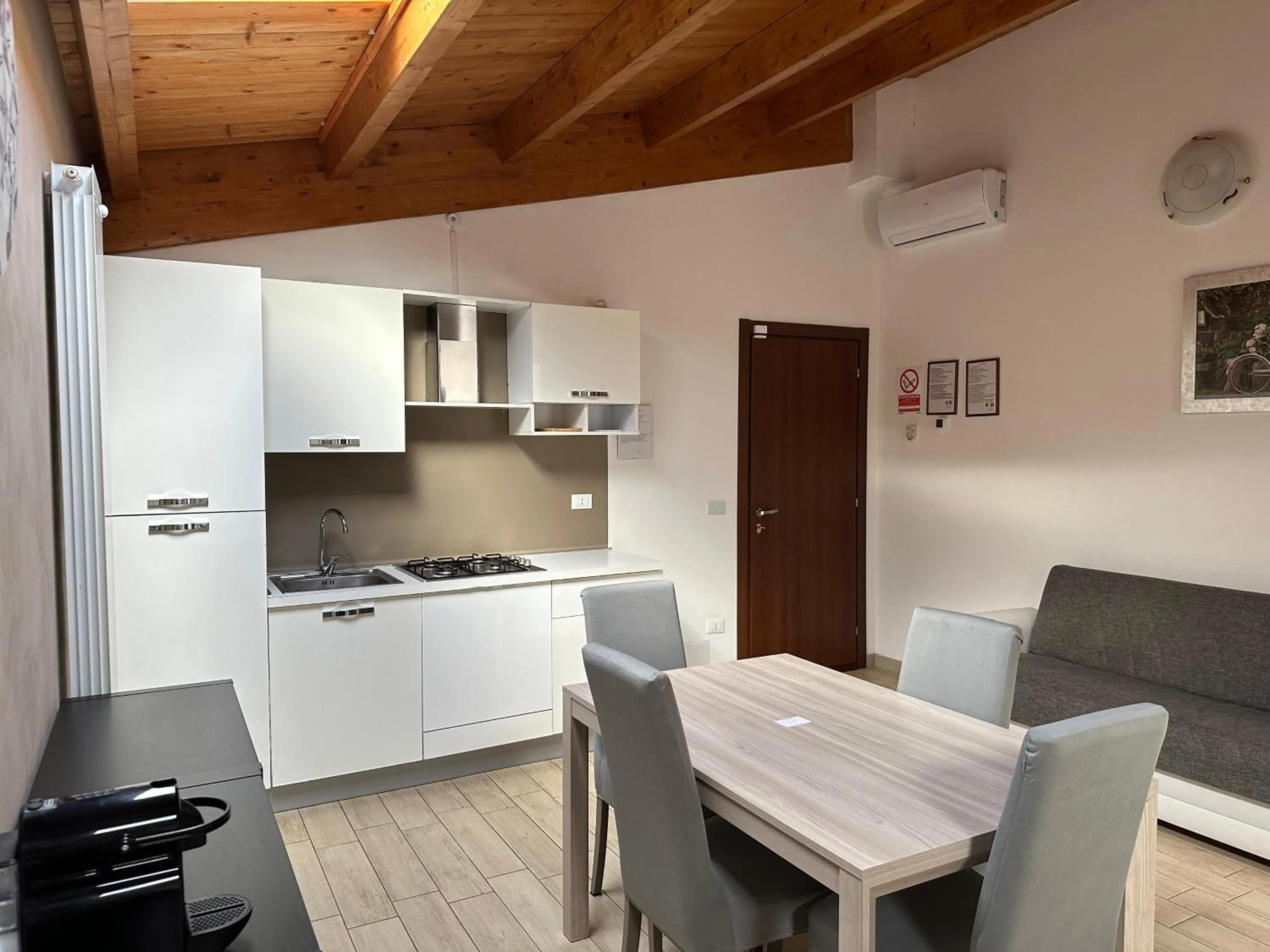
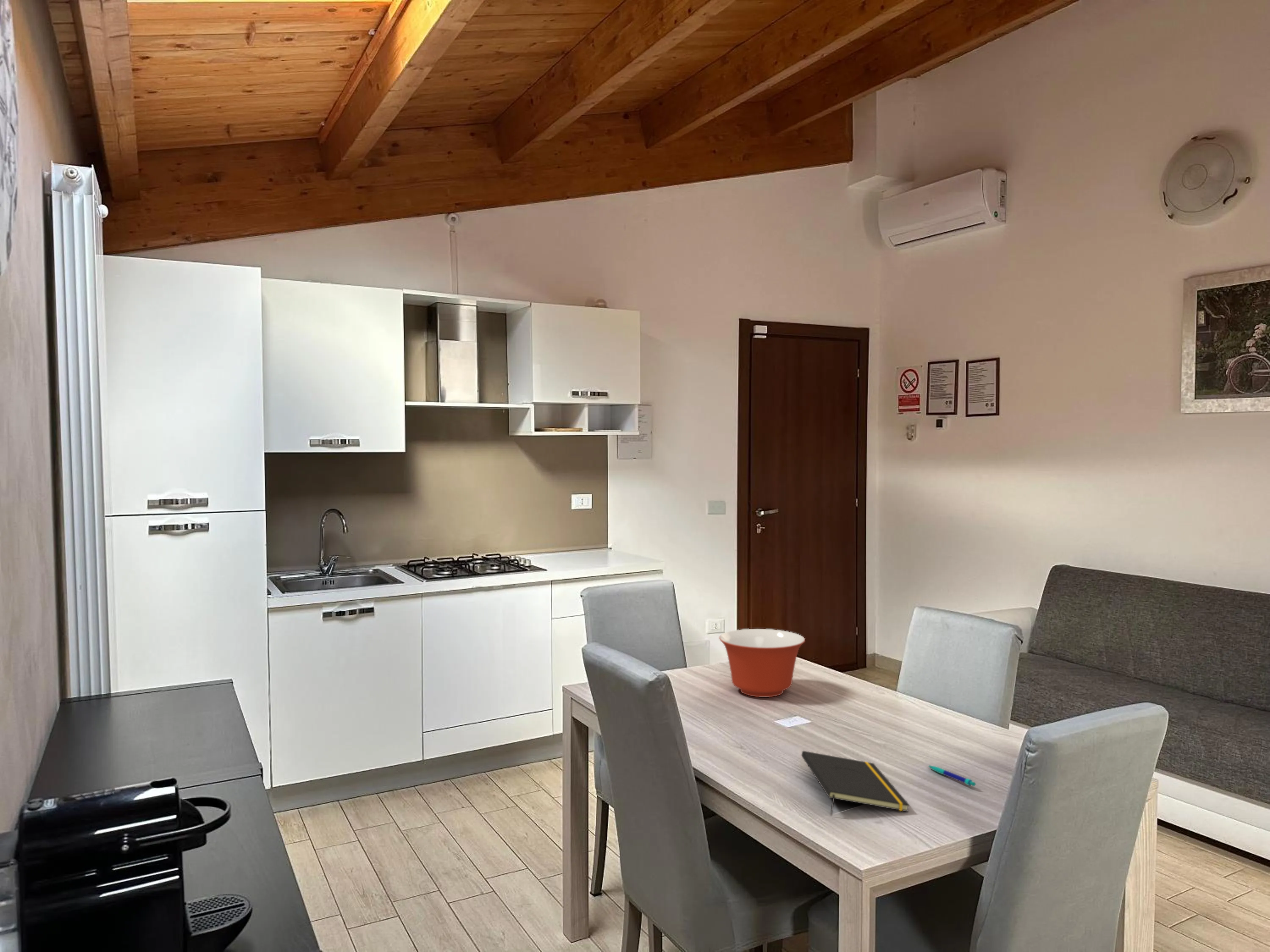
+ notepad [801,751,910,816]
+ pen [928,765,976,787]
+ mixing bowl [719,628,806,698]
